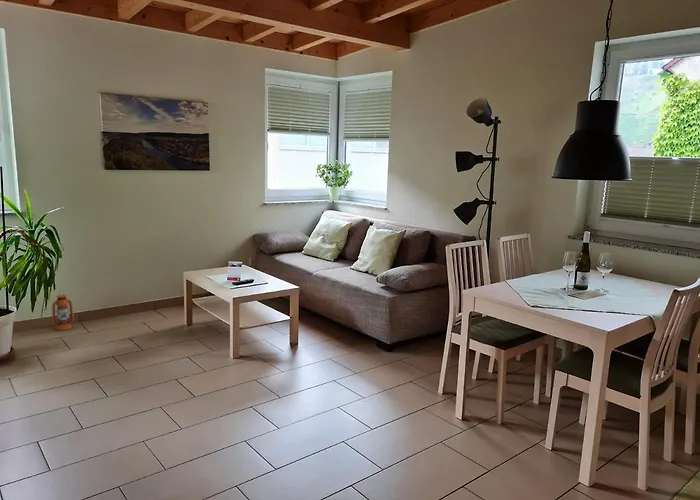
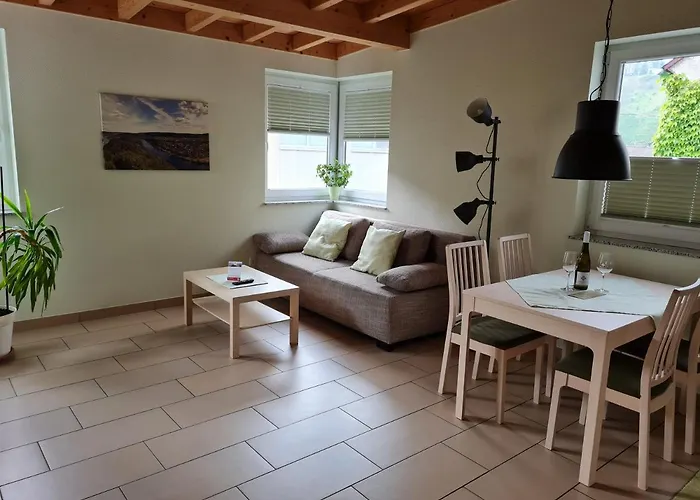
- lantern [51,289,75,331]
